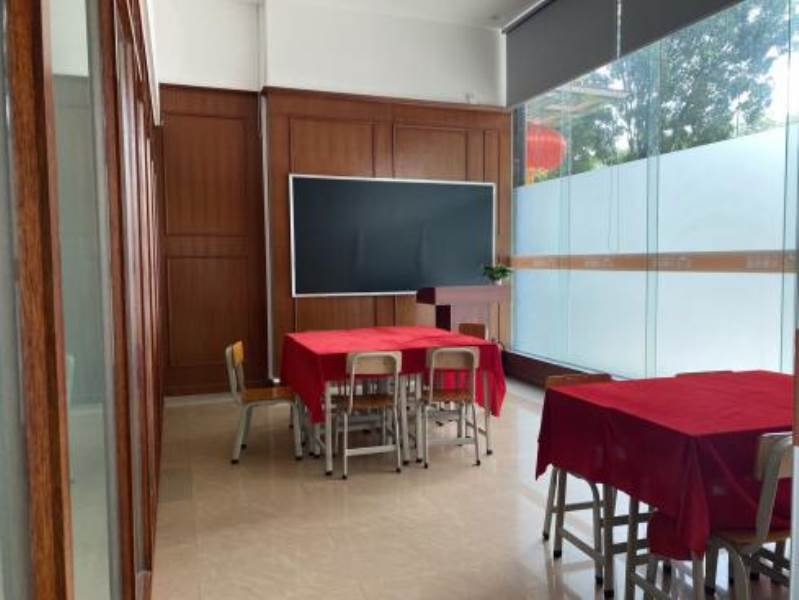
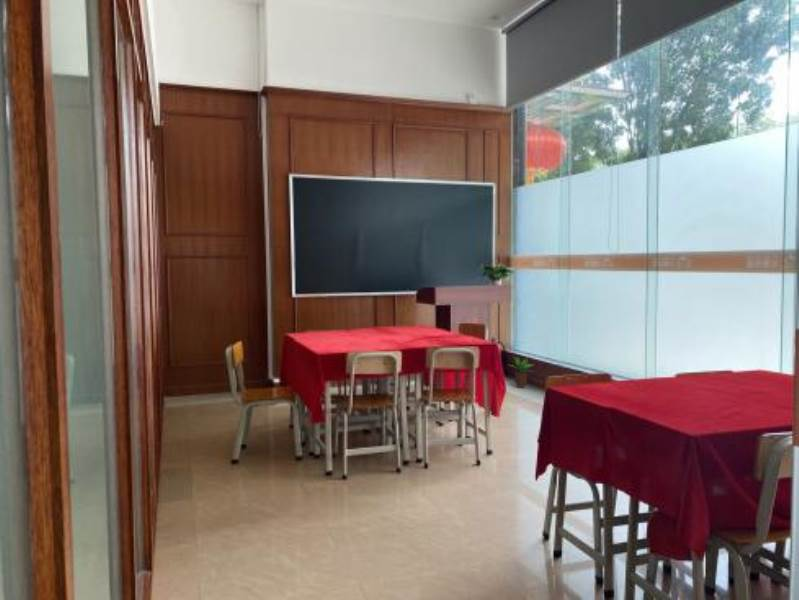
+ potted plant [508,354,537,389]
